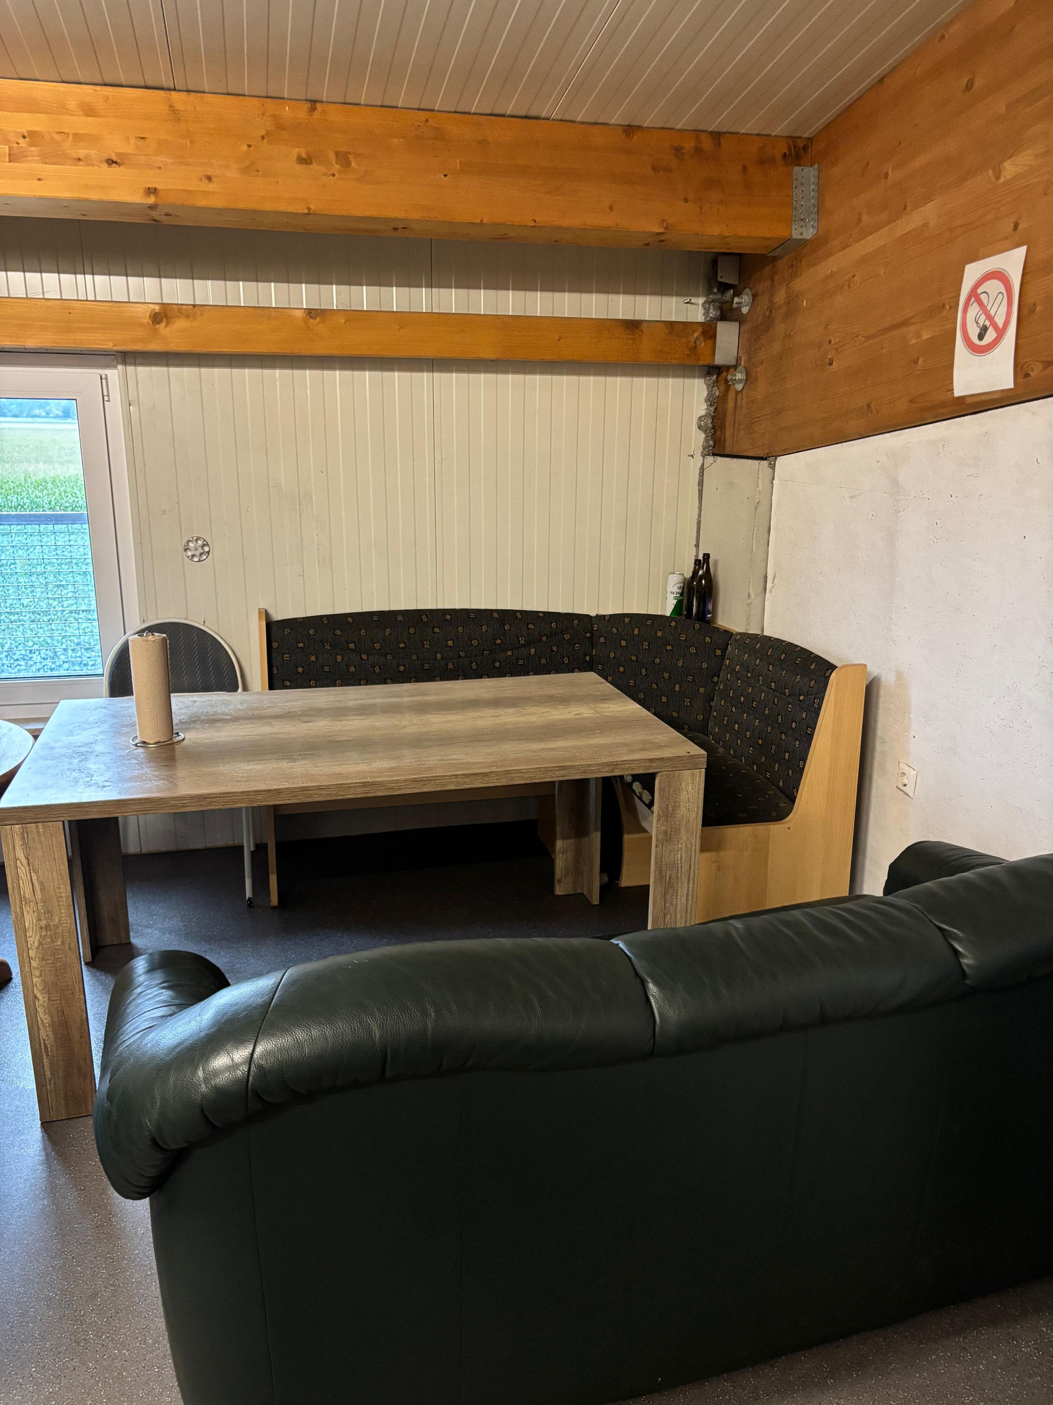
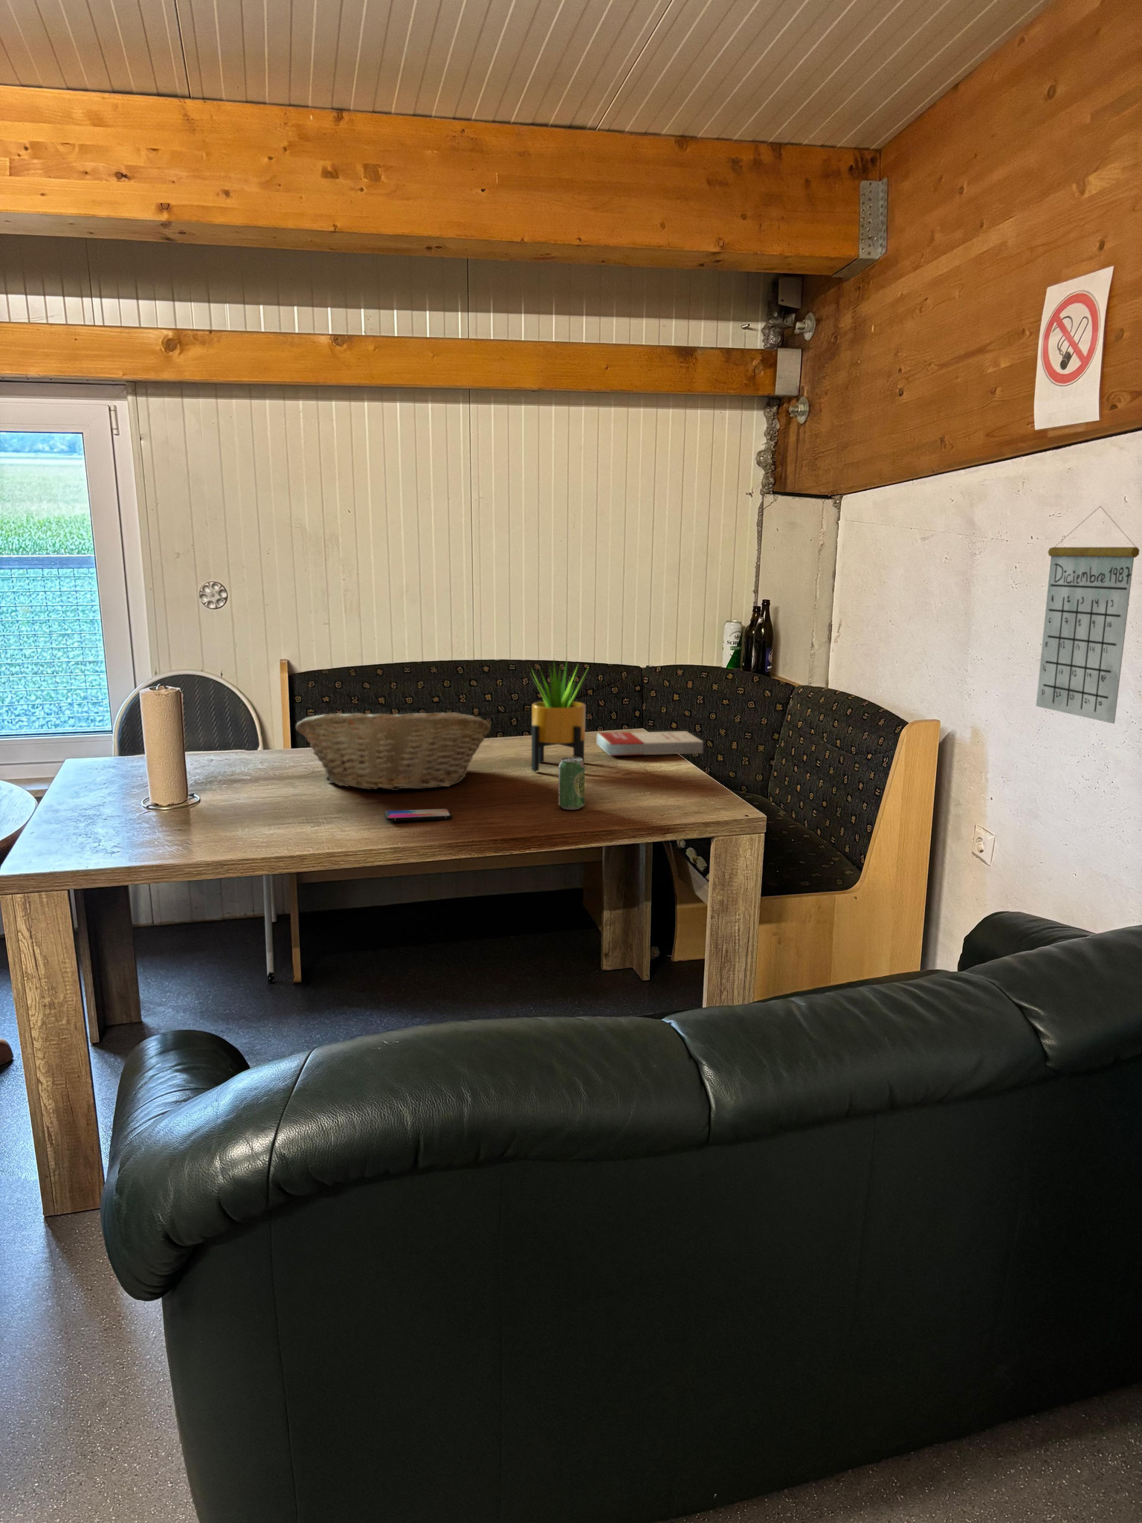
+ fruit basket [295,708,492,791]
+ book [596,730,704,757]
+ potted plant [527,657,589,772]
+ beverage can [558,757,585,811]
+ calendar [1035,505,1141,724]
+ smartphone [384,808,452,821]
